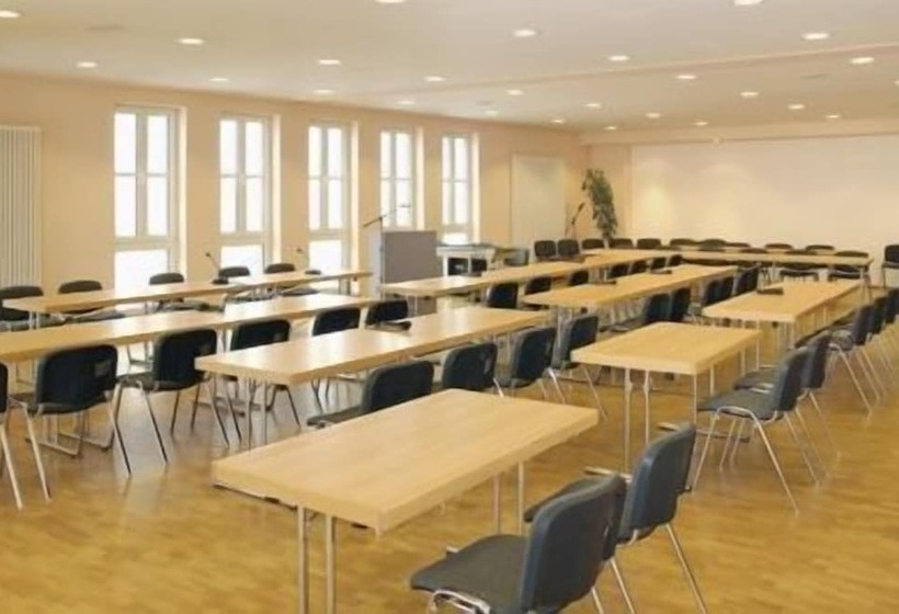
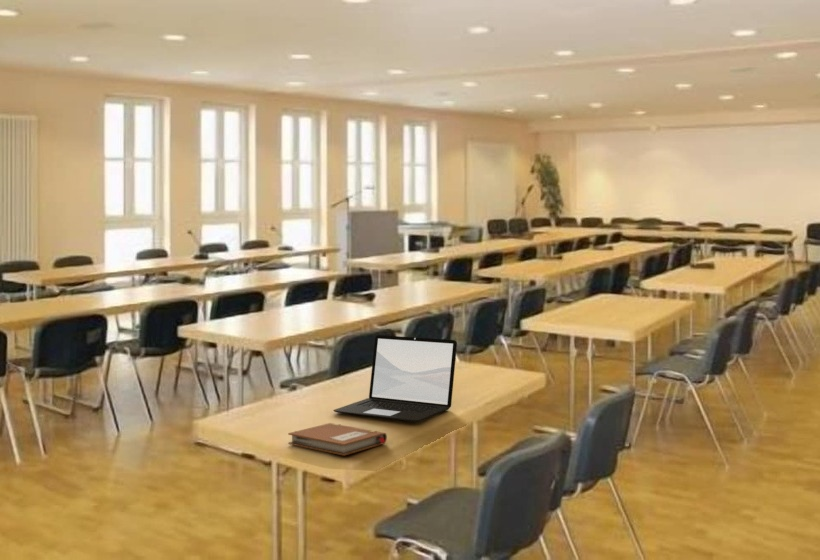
+ laptop [332,334,458,422]
+ notebook [287,422,388,457]
